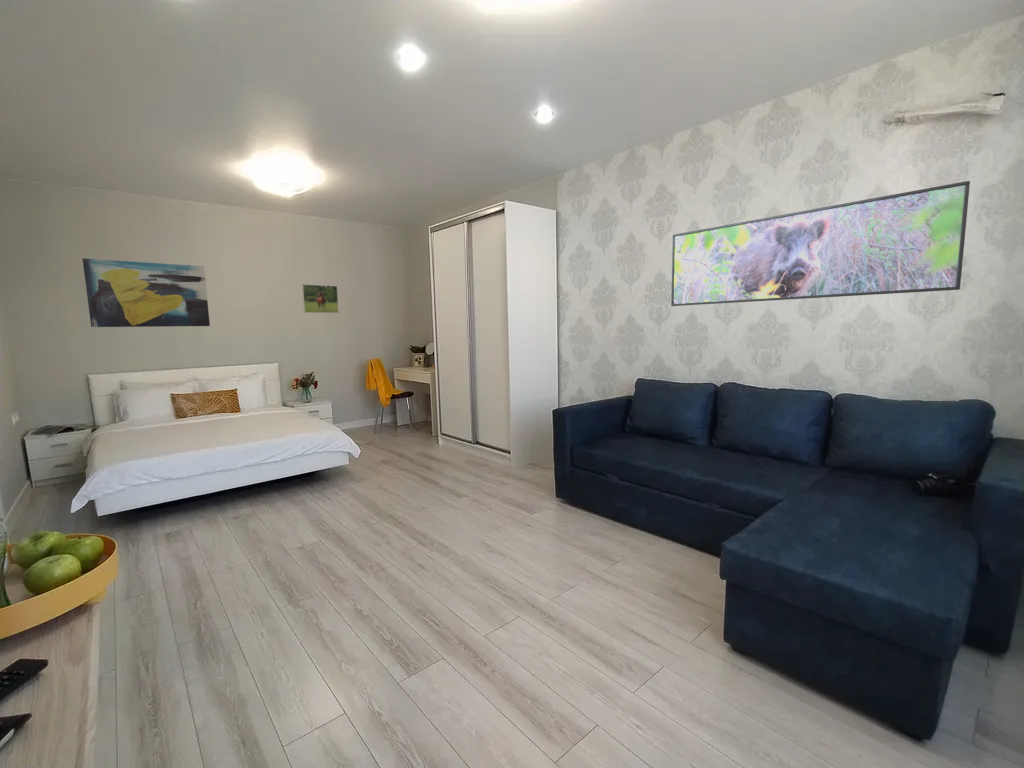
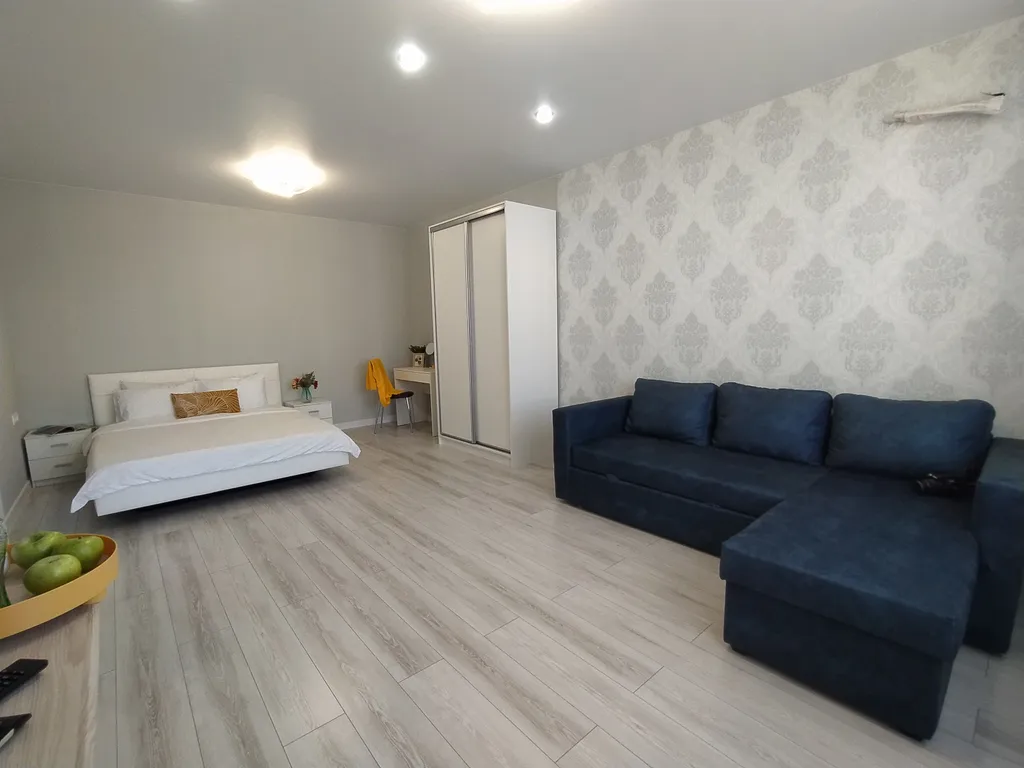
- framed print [301,283,340,314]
- wall art [82,257,211,328]
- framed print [670,180,971,307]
